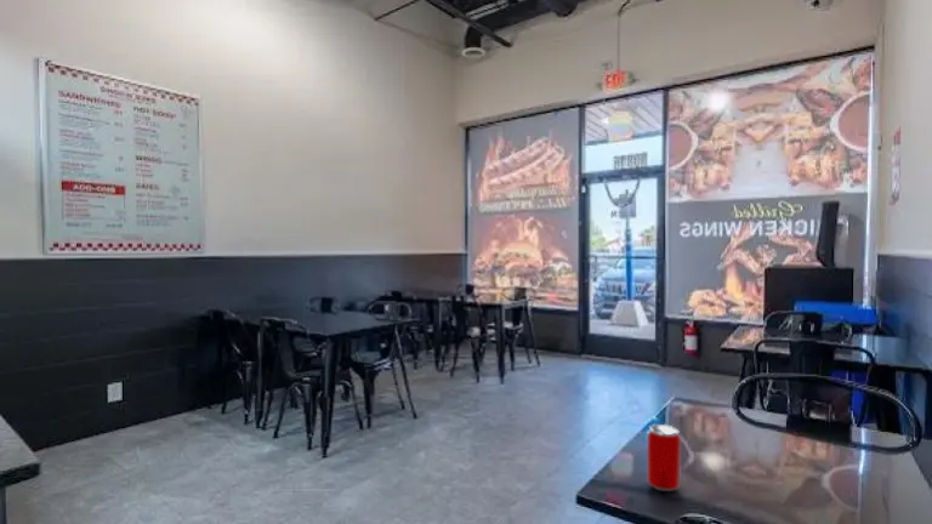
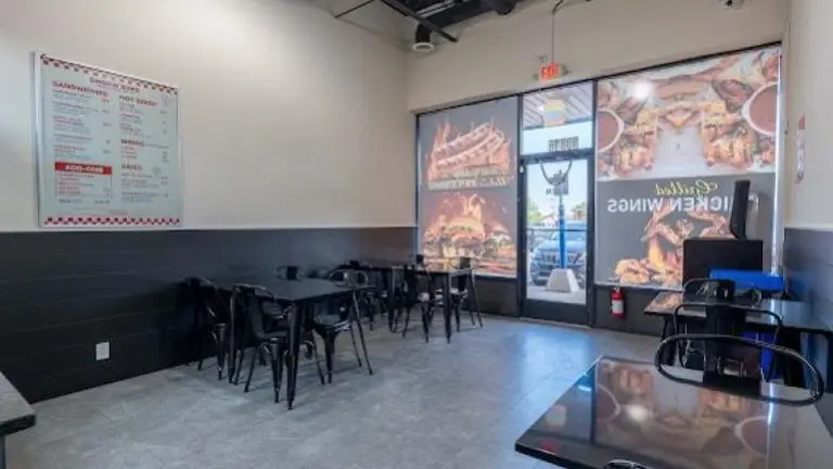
- pop [646,423,682,492]
